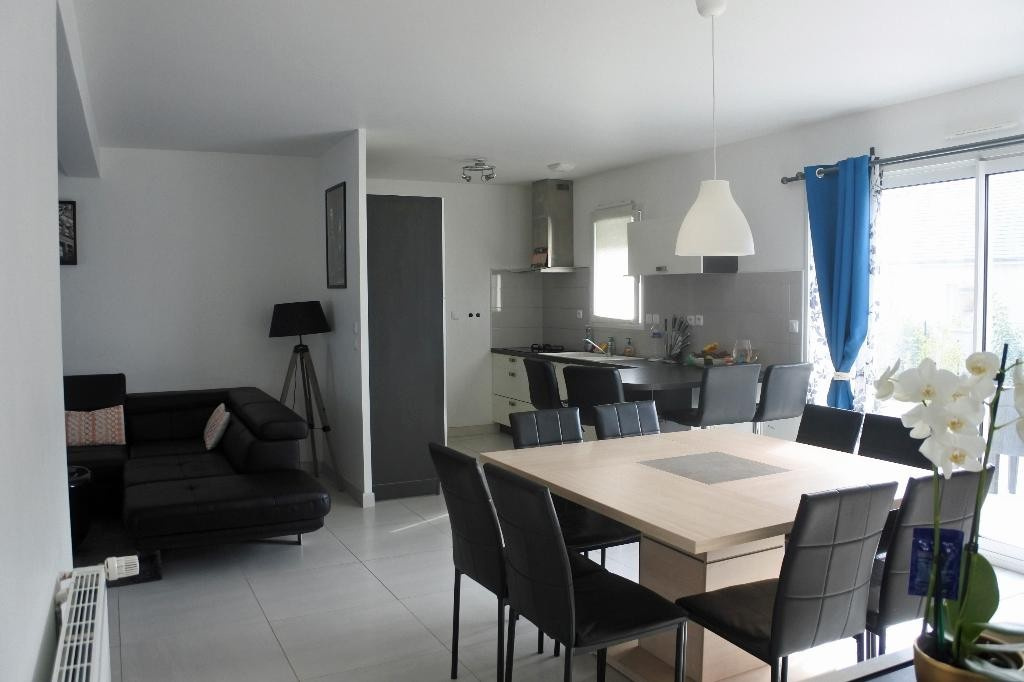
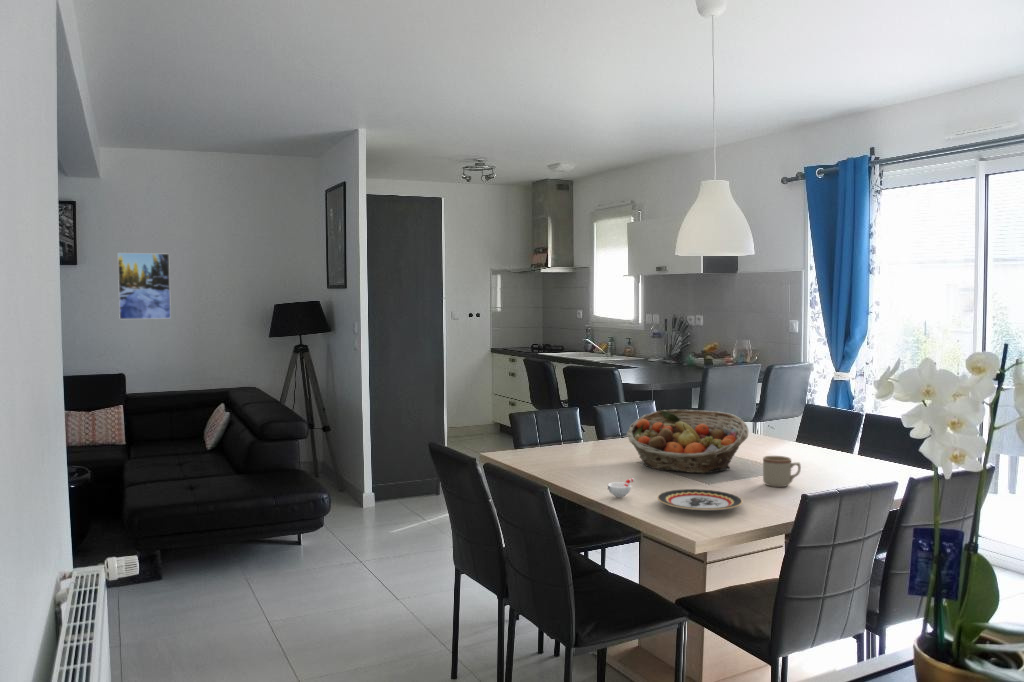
+ cup [606,477,636,498]
+ mug [762,455,802,488]
+ fruit basket [626,409,750,474]
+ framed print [117,252,172,320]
+ plate [656,488,744,511]
